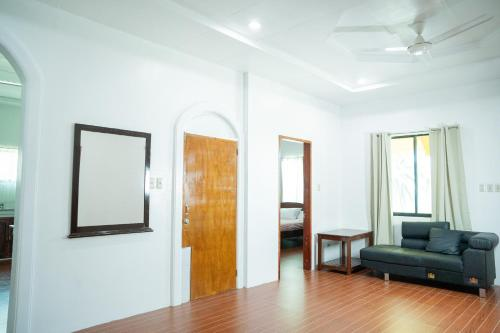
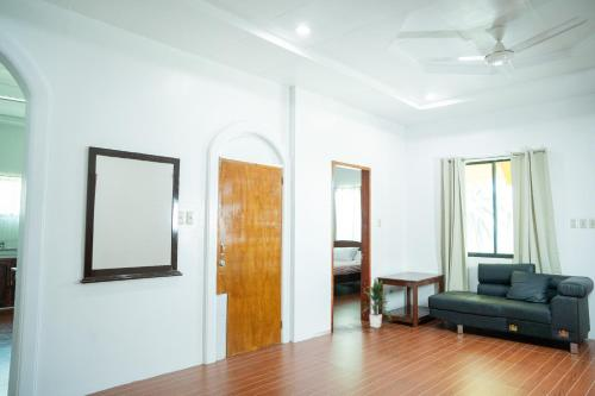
+ indoor plant [358,279,393,329]
